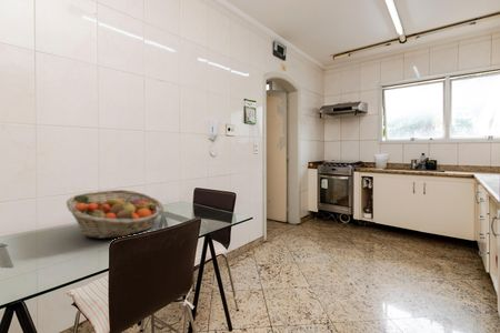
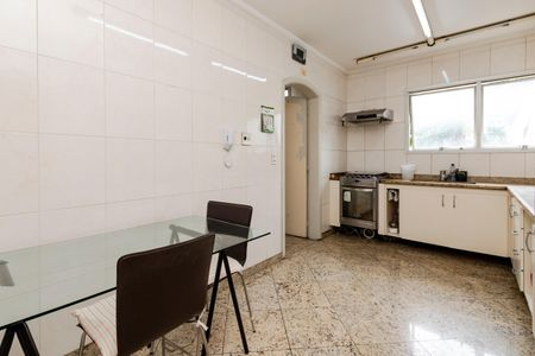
- fruit basket [66,189,164,240]
